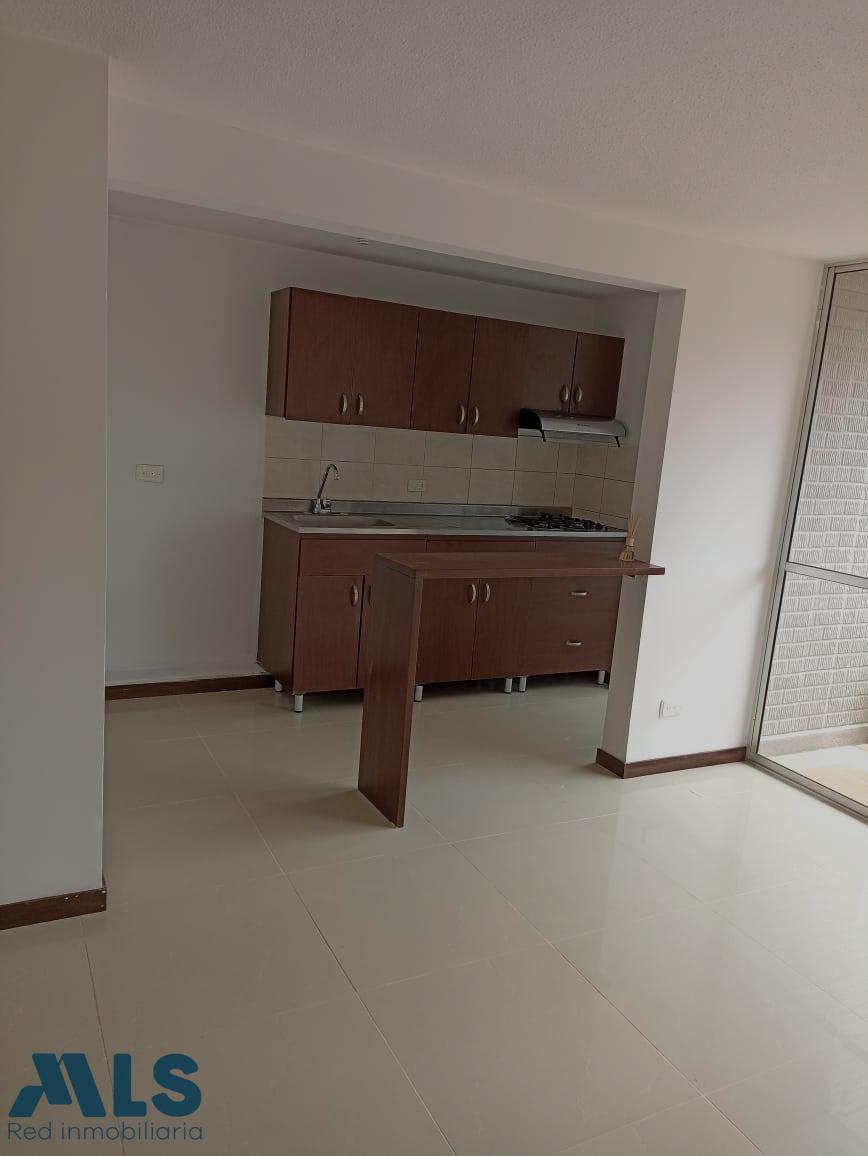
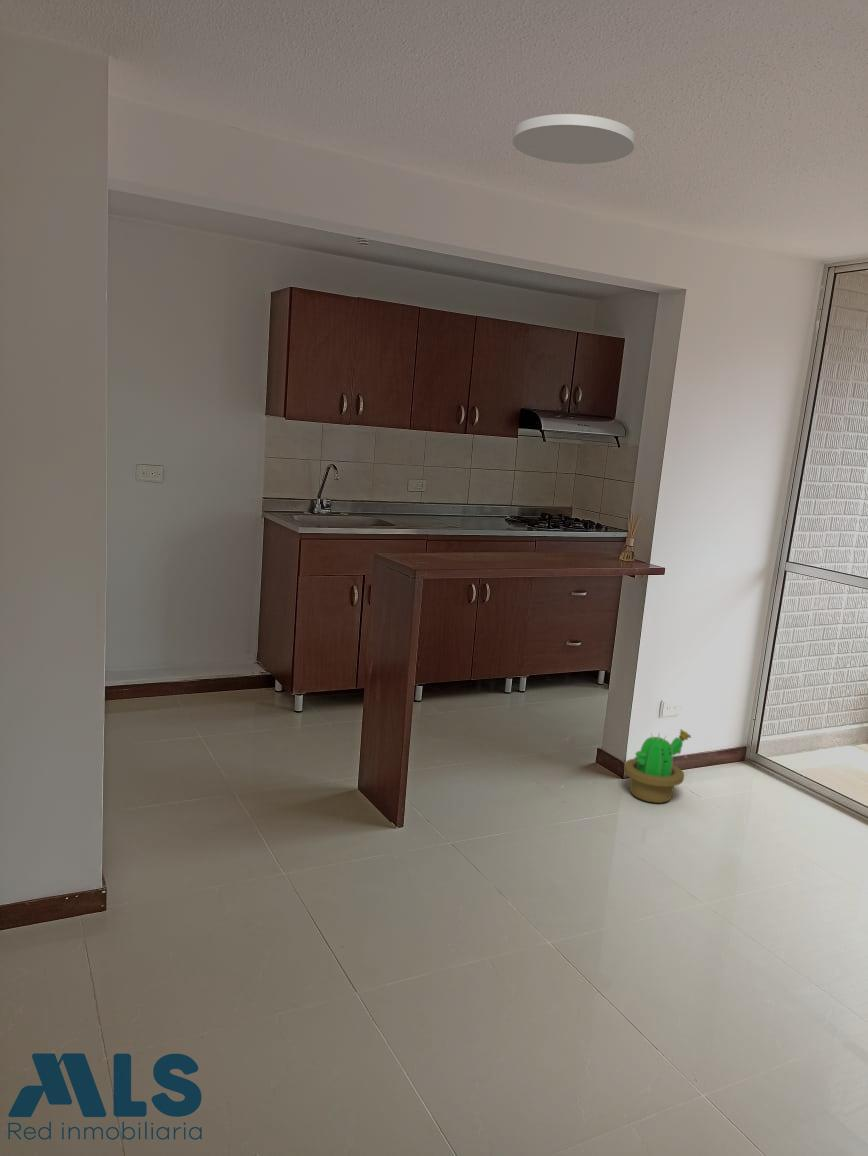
+ decorative plant [623,728,692,804]
+ ceiling light [512,113,636,165]
